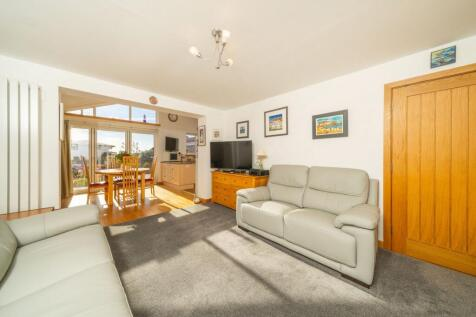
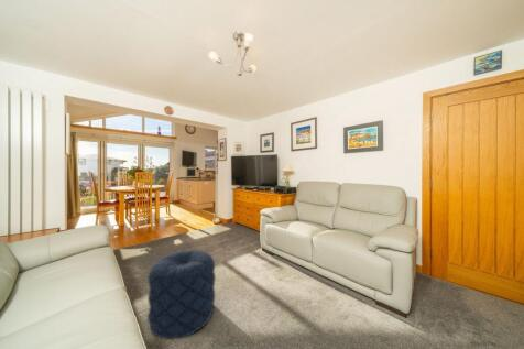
+ pouf [146,249,217,340]
